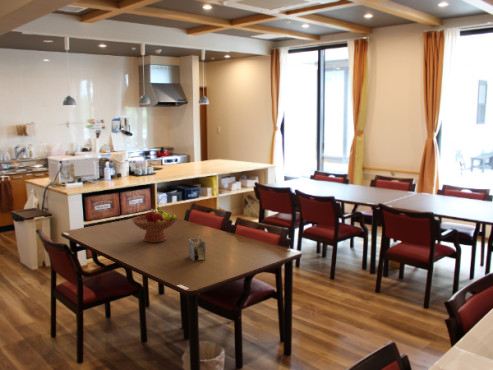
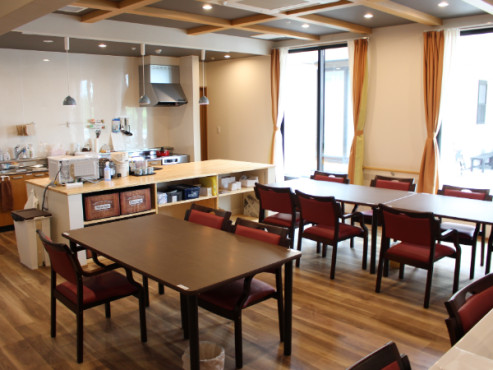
- fruit bowl [130,206,179,243]
- napkin holder [187,234,207,262]
